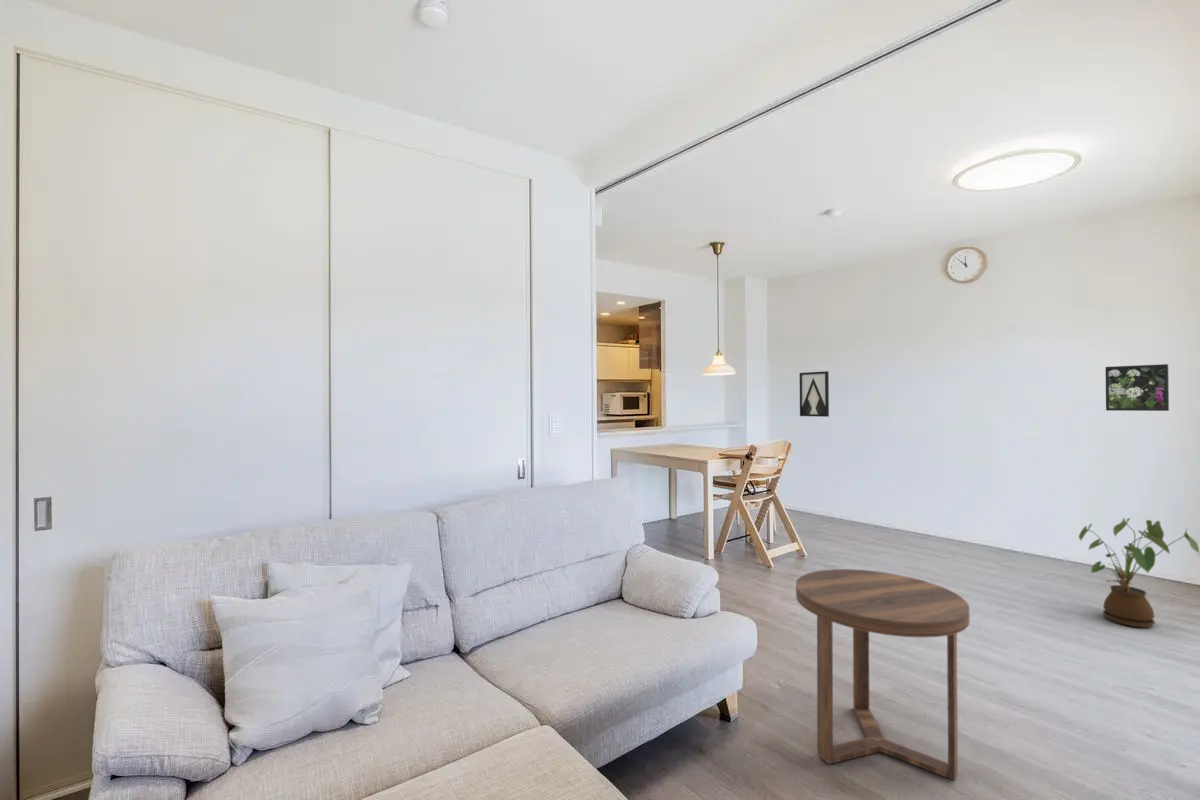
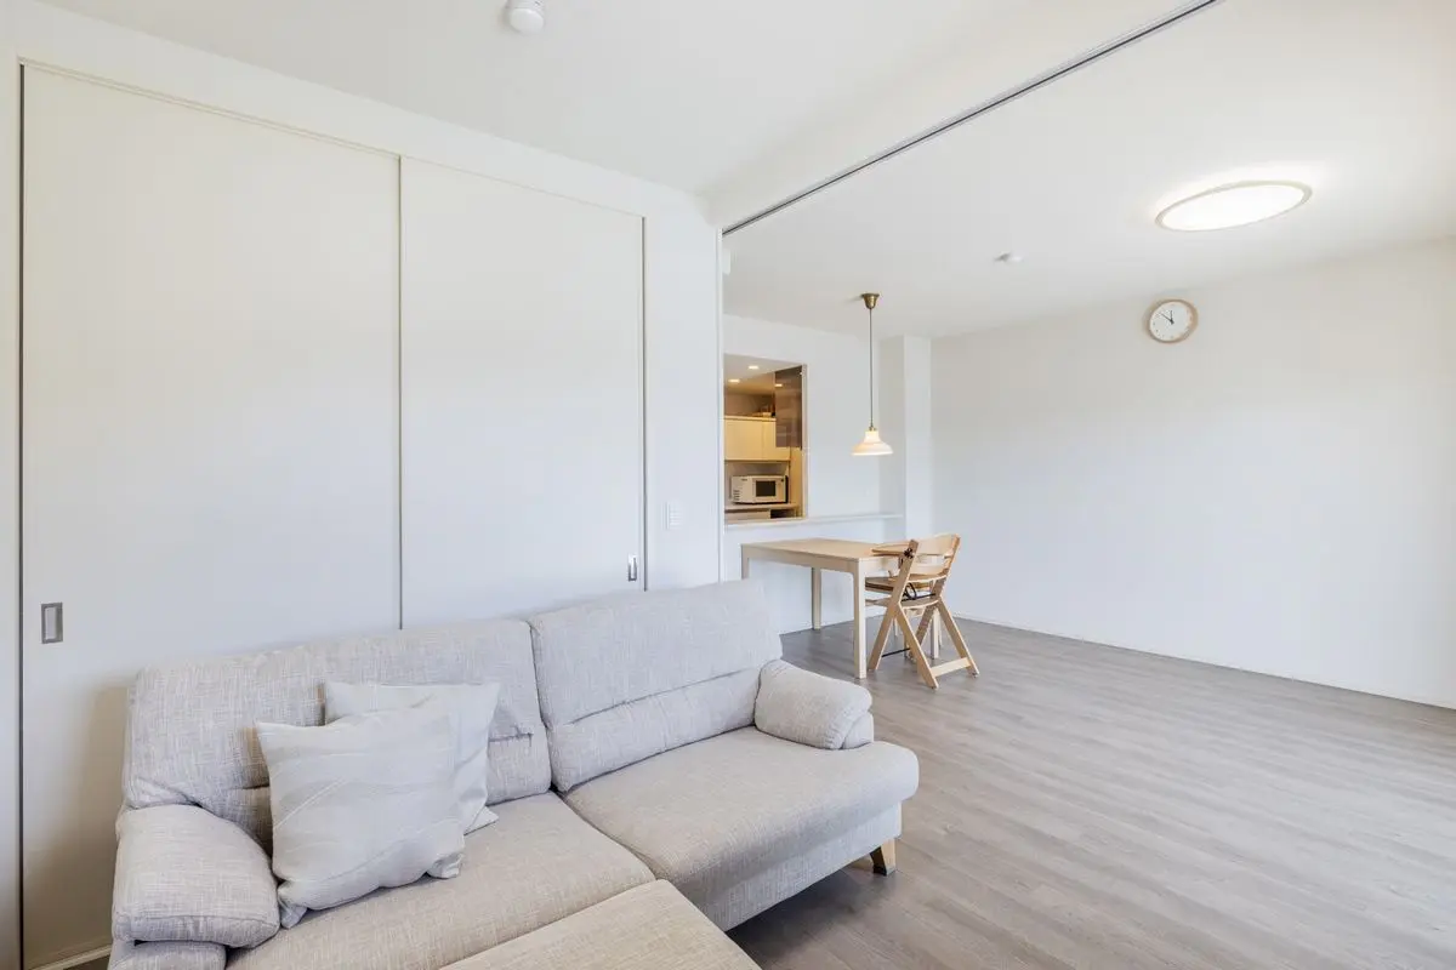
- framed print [1104,363,1170,412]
- wall art [799,370,830,418]
- house plant [1078,517,1200,628]
- side table [795,568,971,782]
